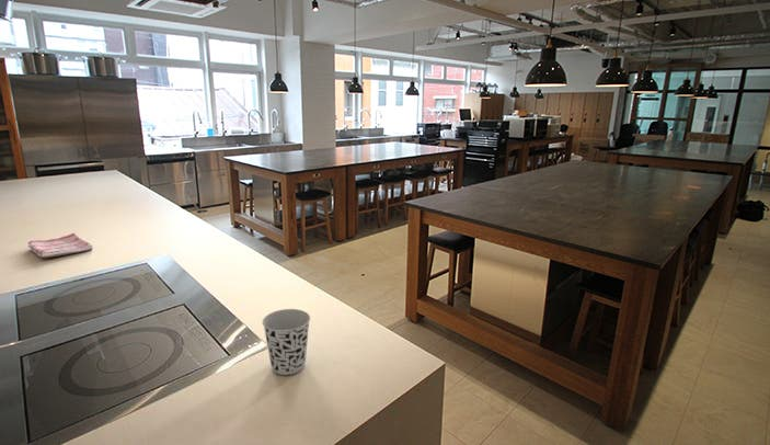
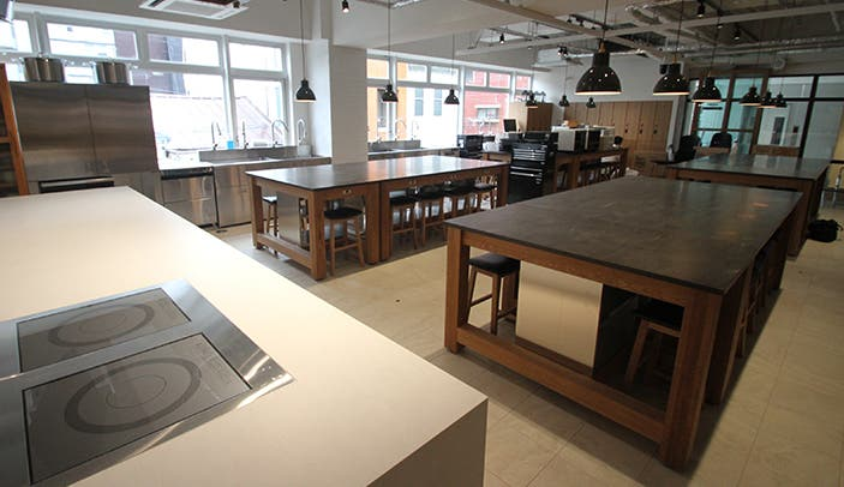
- cup [262,308,311,376]
- dish towel [27,232,94,259]
